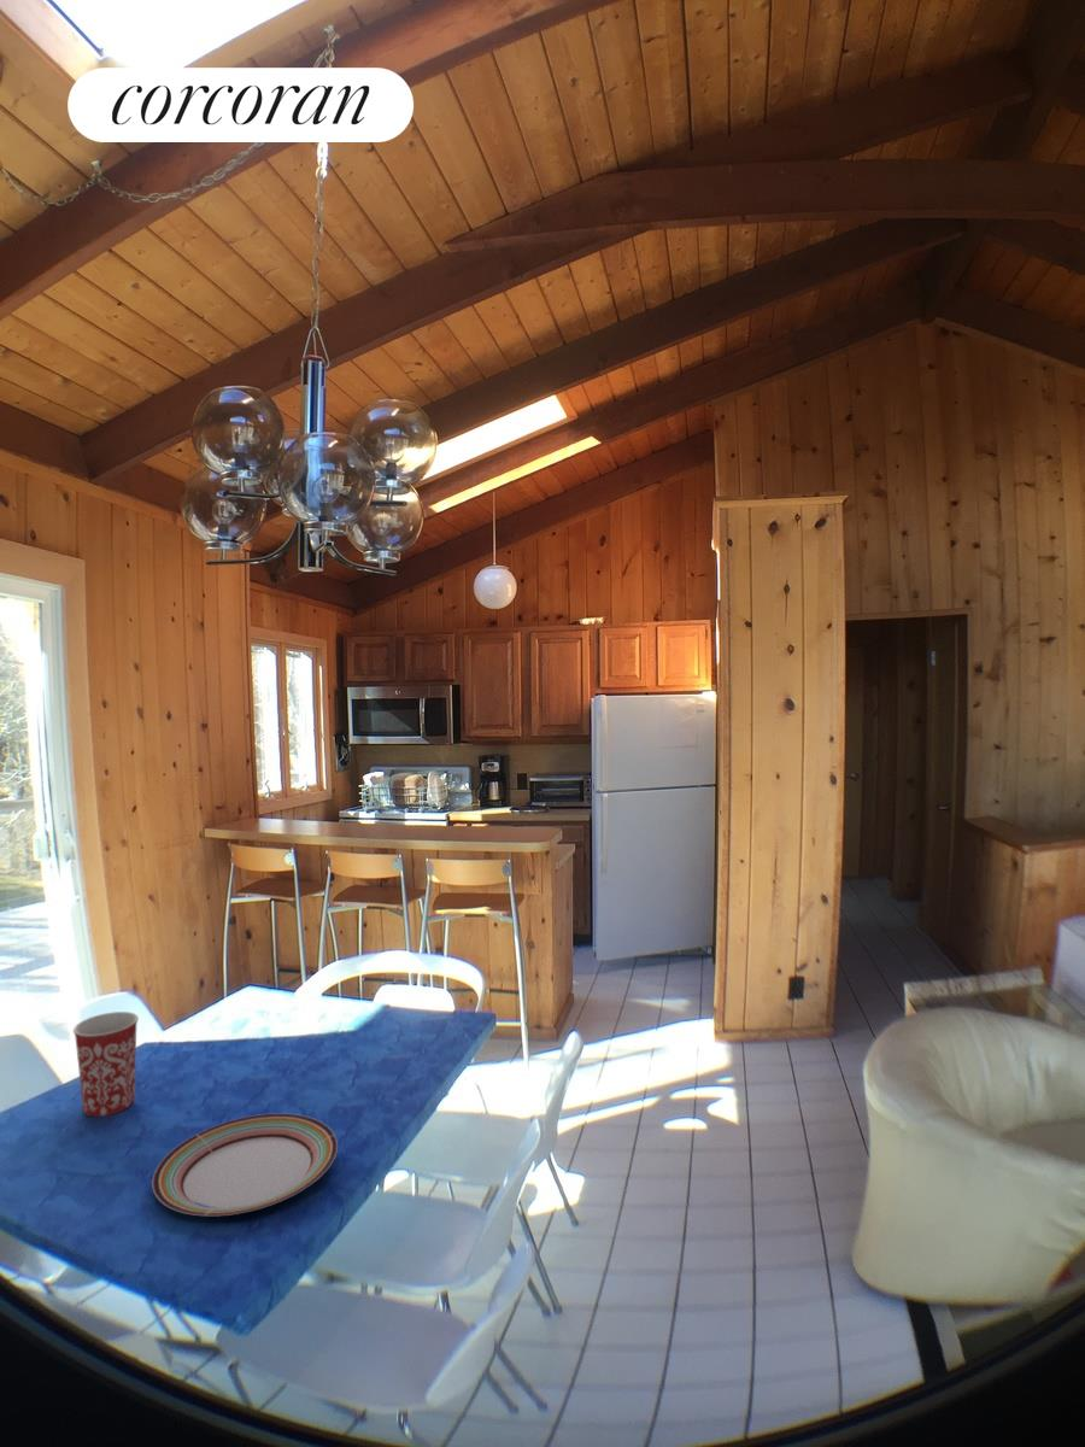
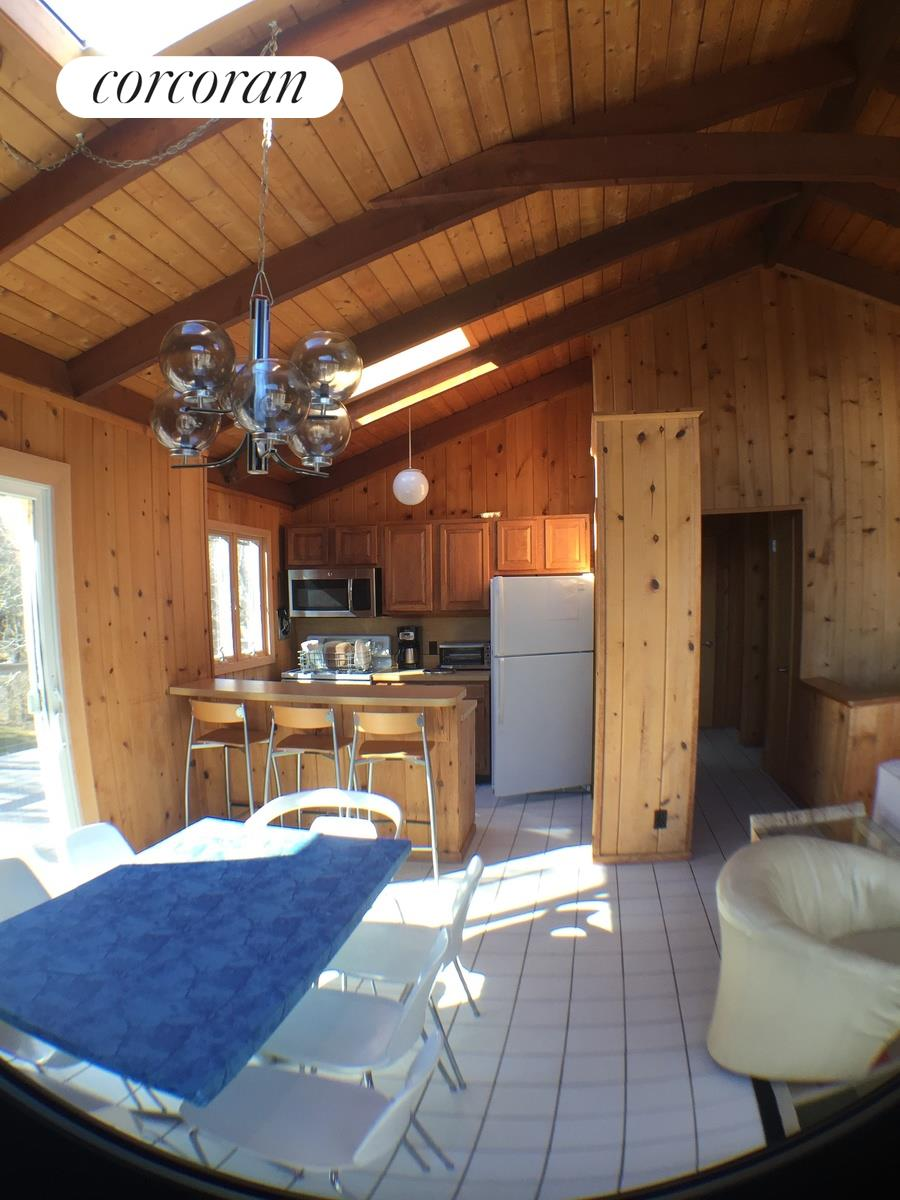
- mug [72,1010,140,1118]
- plate [151,1112,339,1217]
